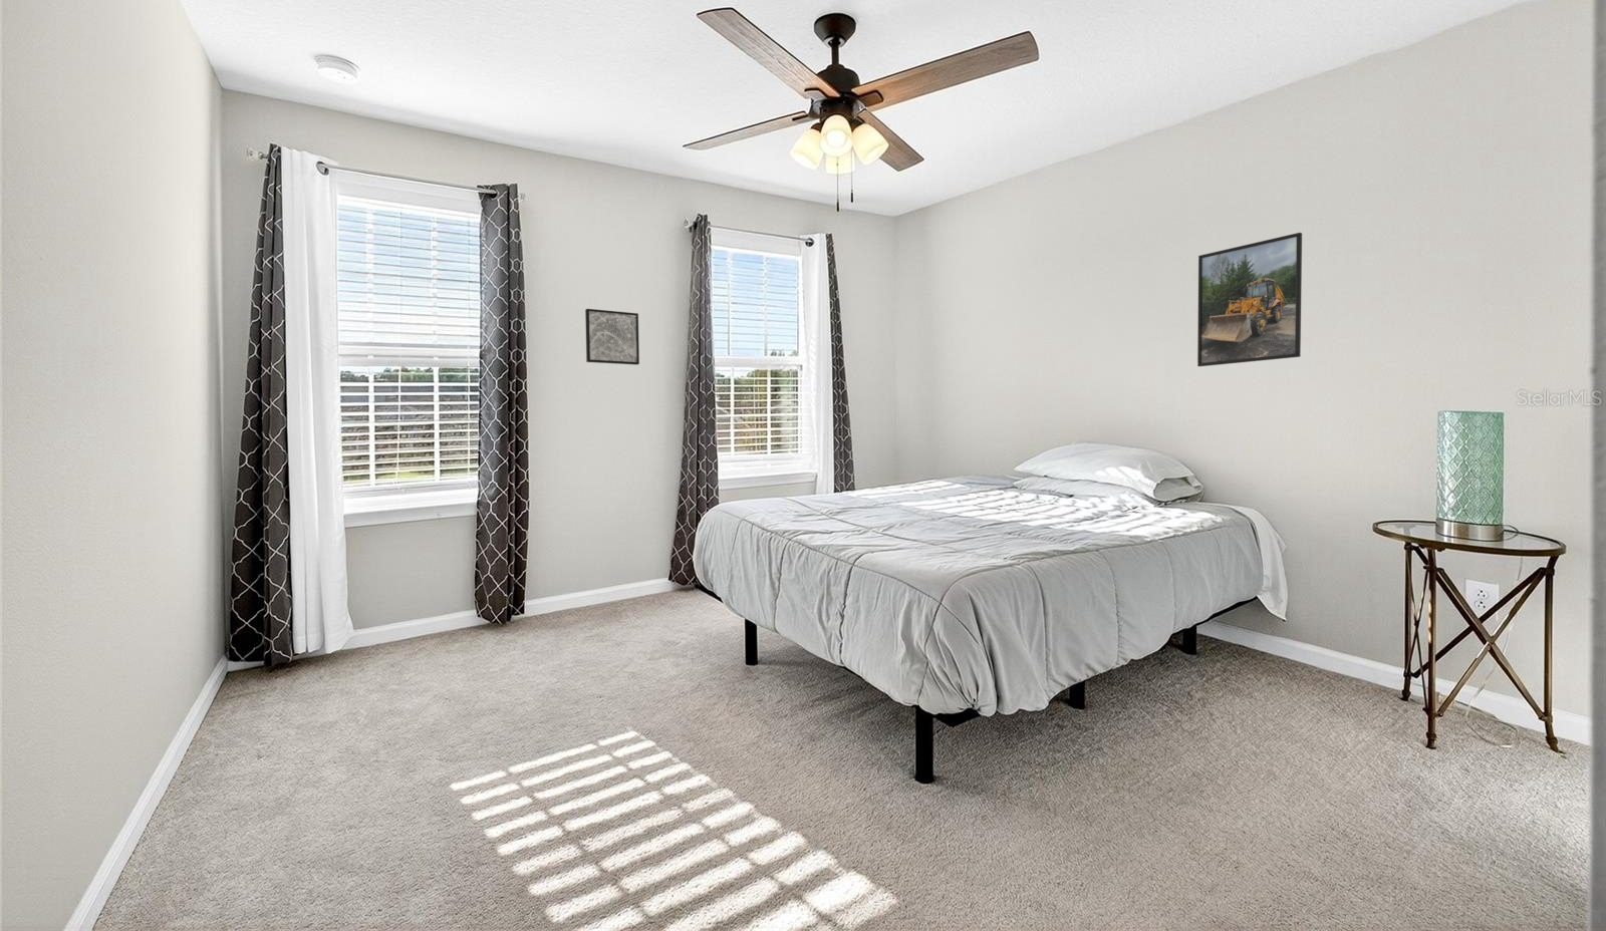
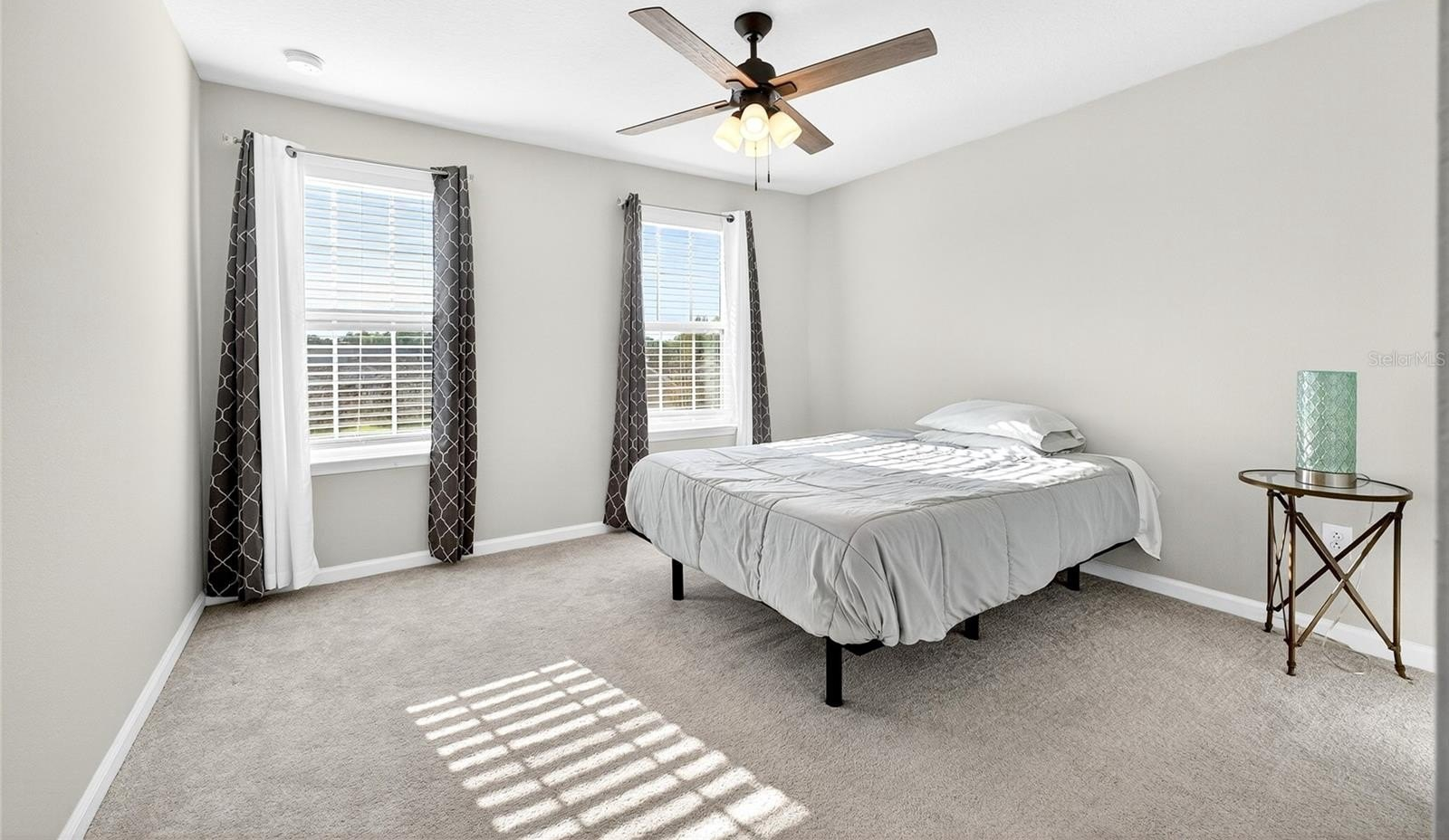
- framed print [1197,232,1303,367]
- wall art [584,308,641,366]
